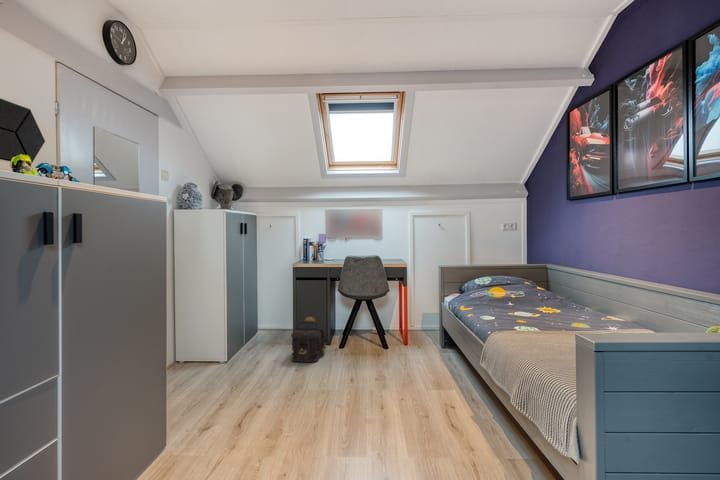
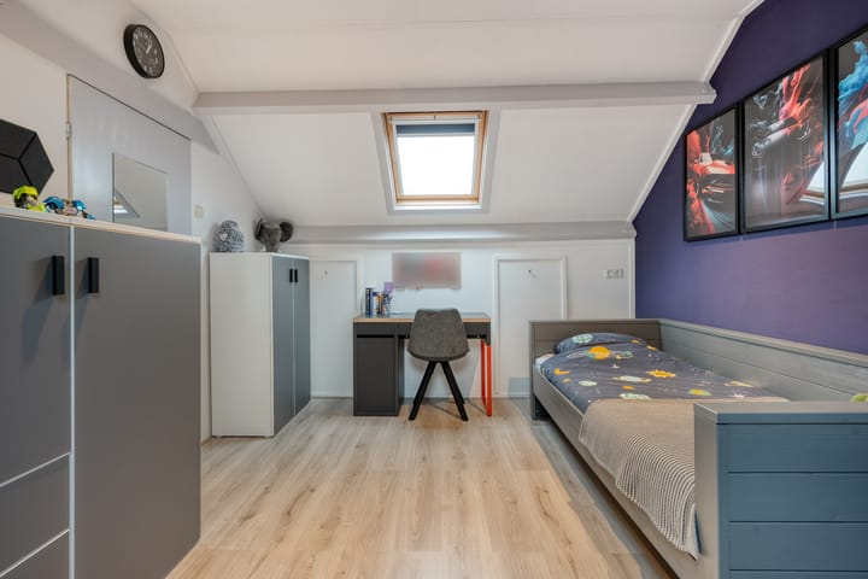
- backpack [290,316,327,363]
